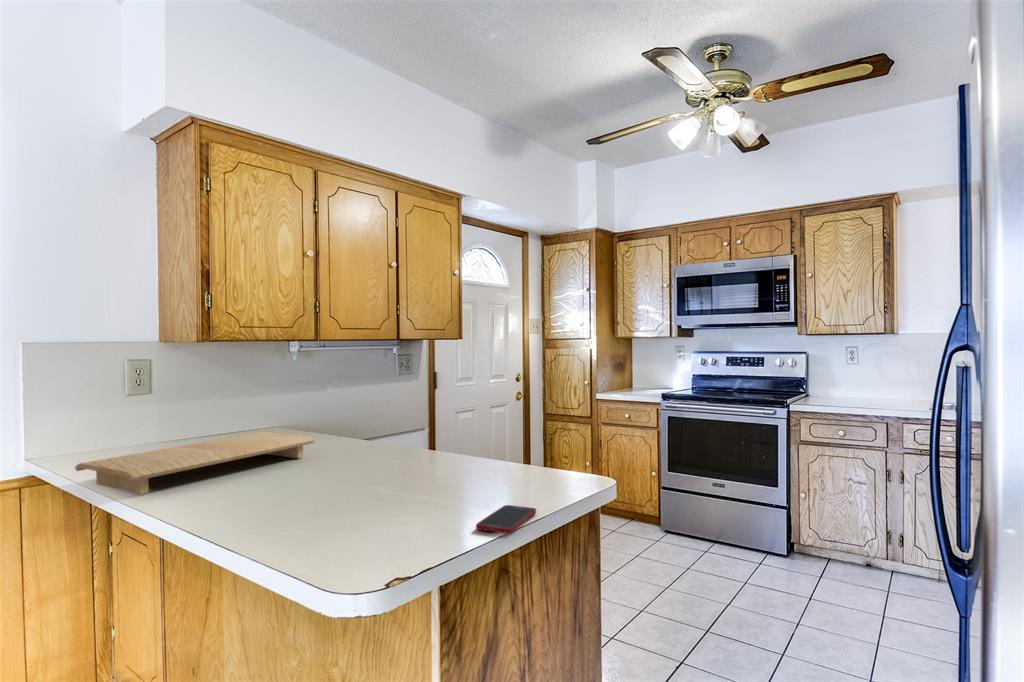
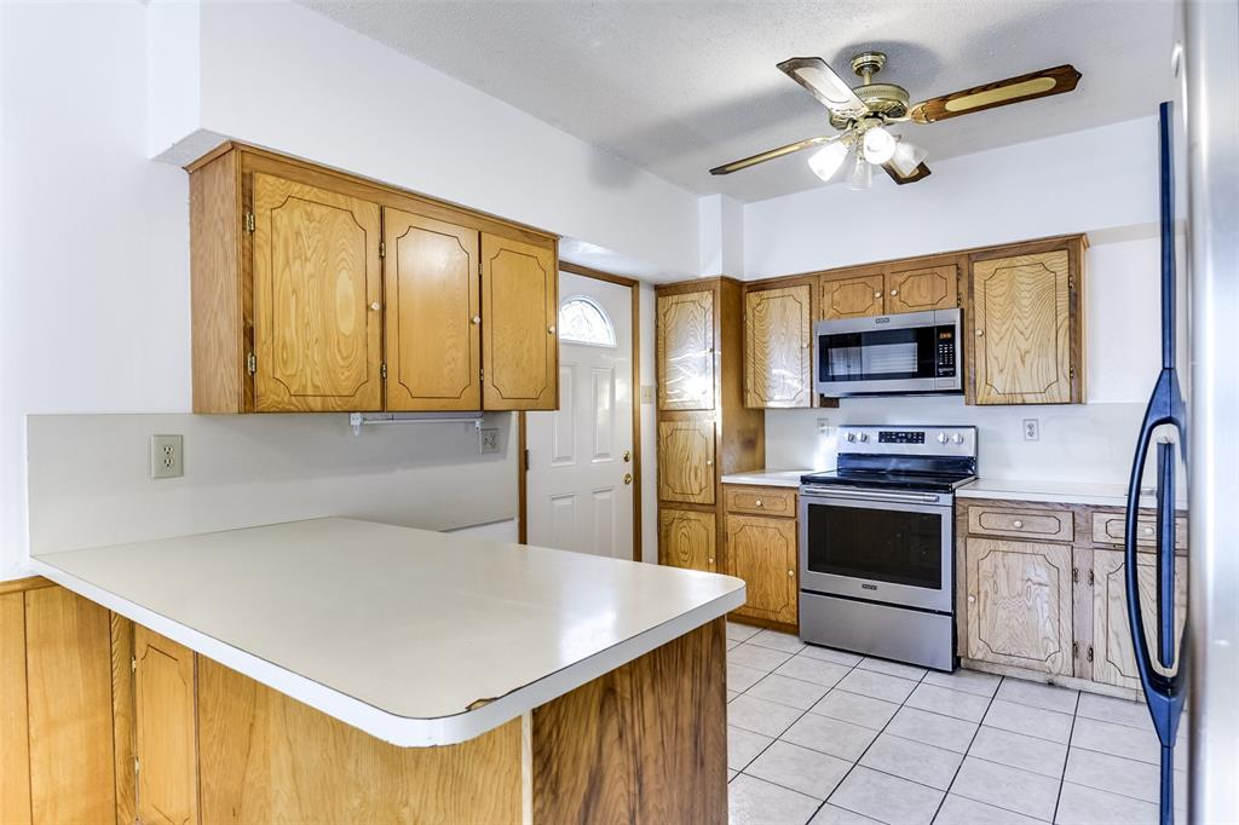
- cell phone [475,504,537,535]
- cutting board [74,431,316,495]
